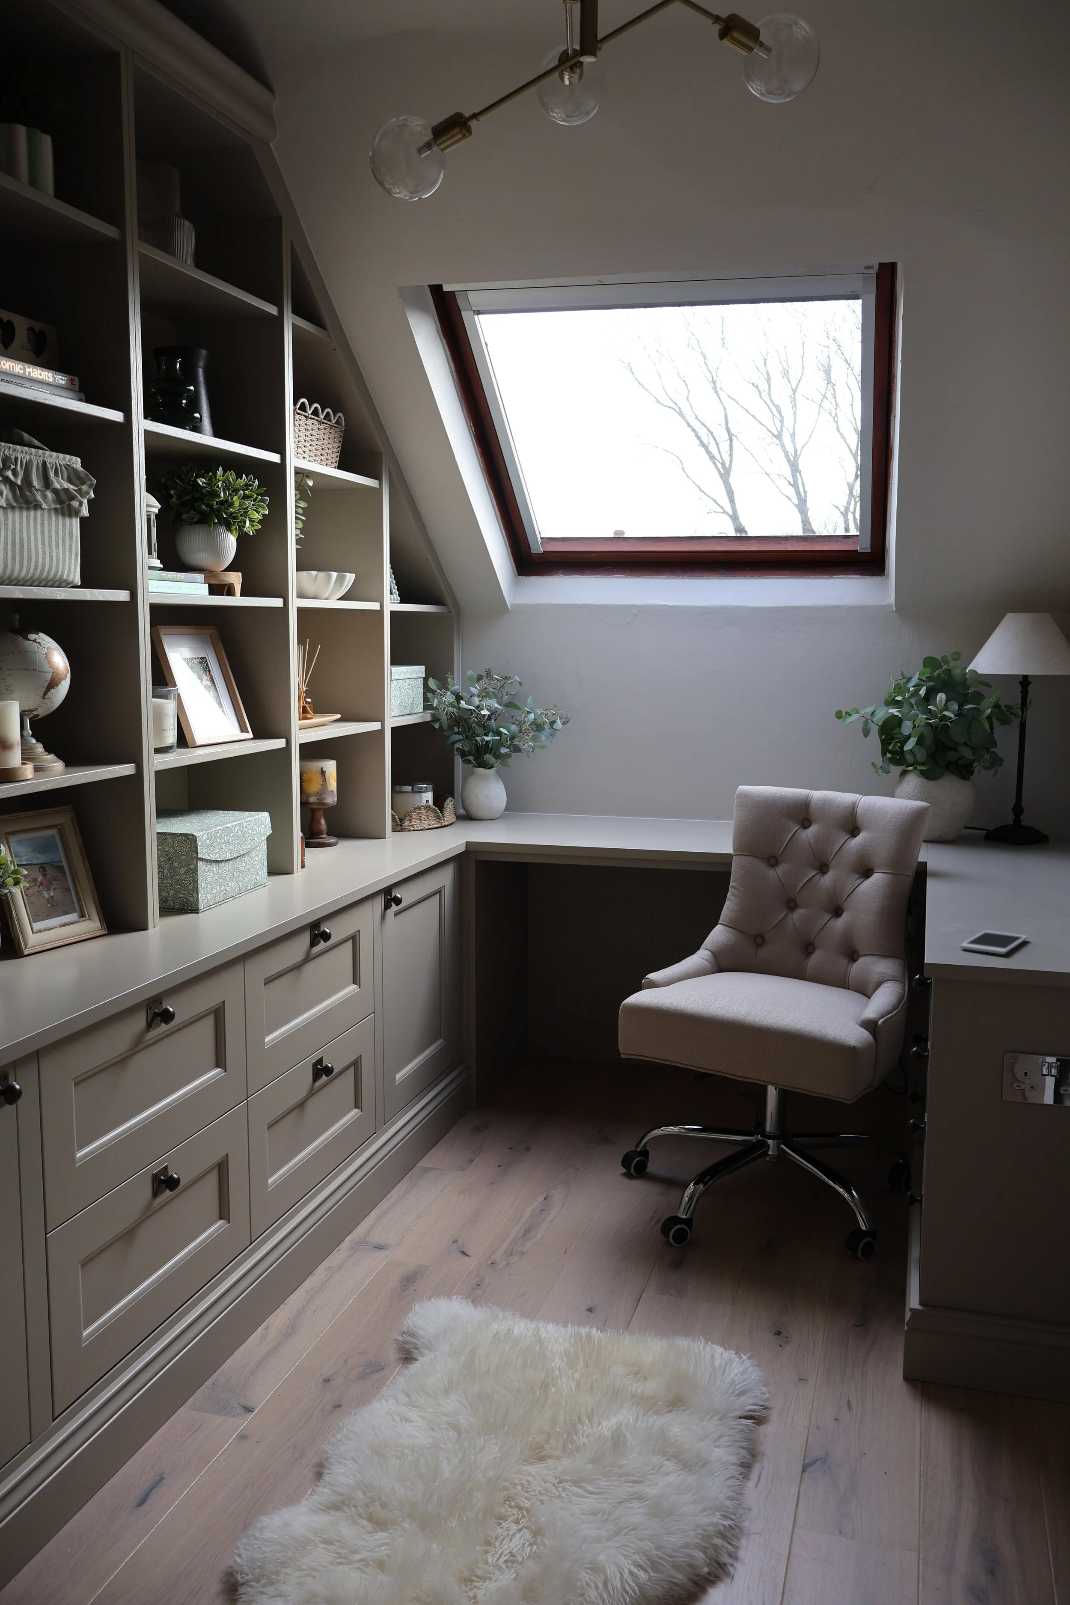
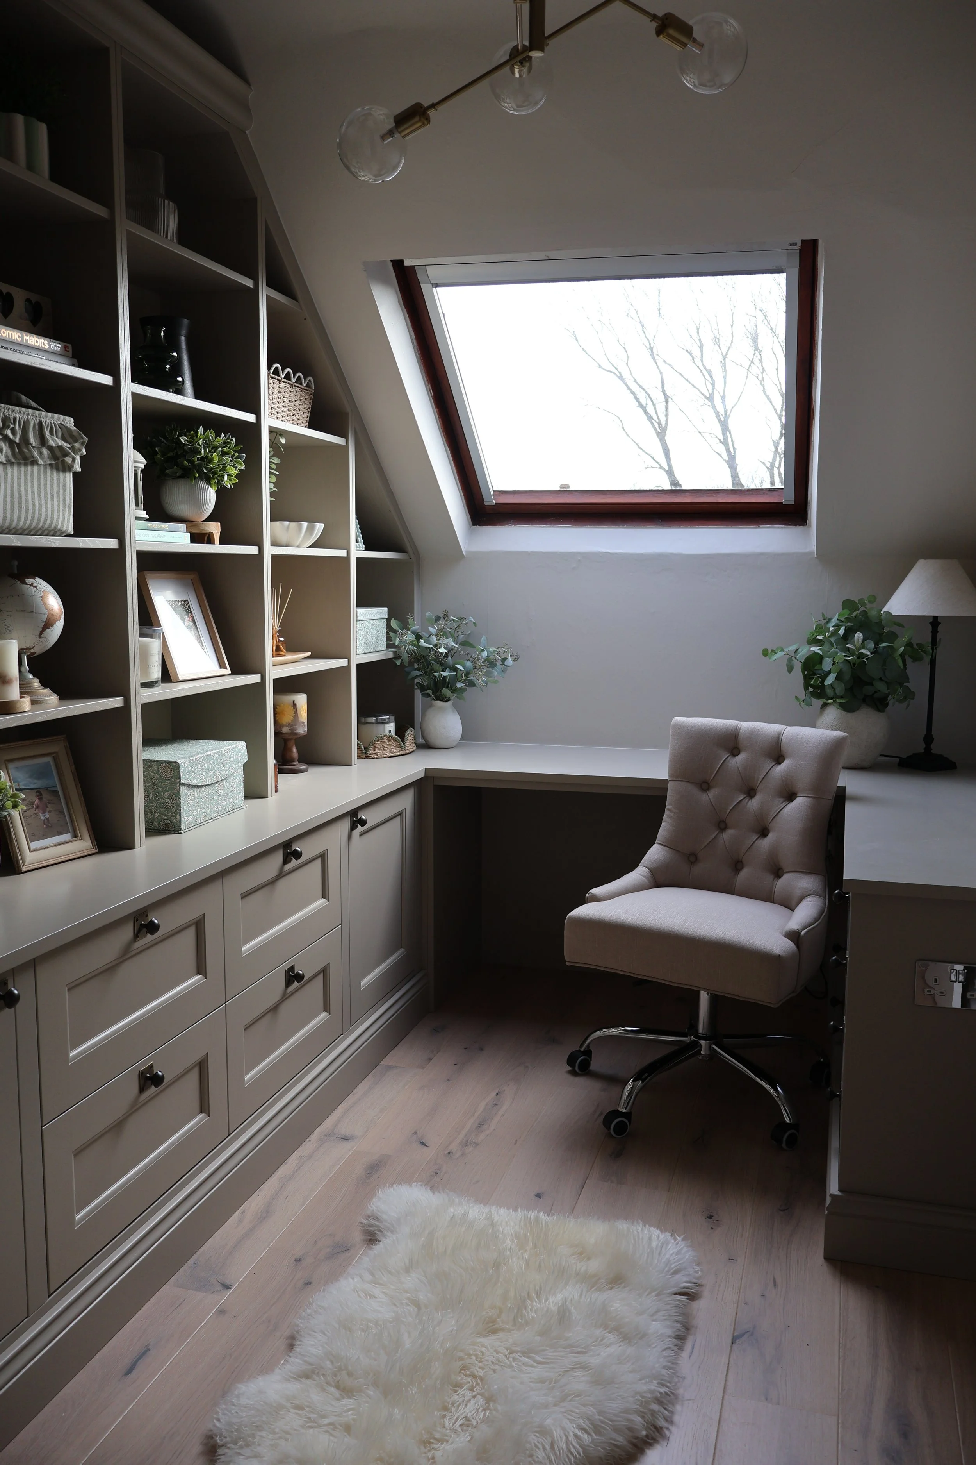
- cell phone [960,930,1028,954]
